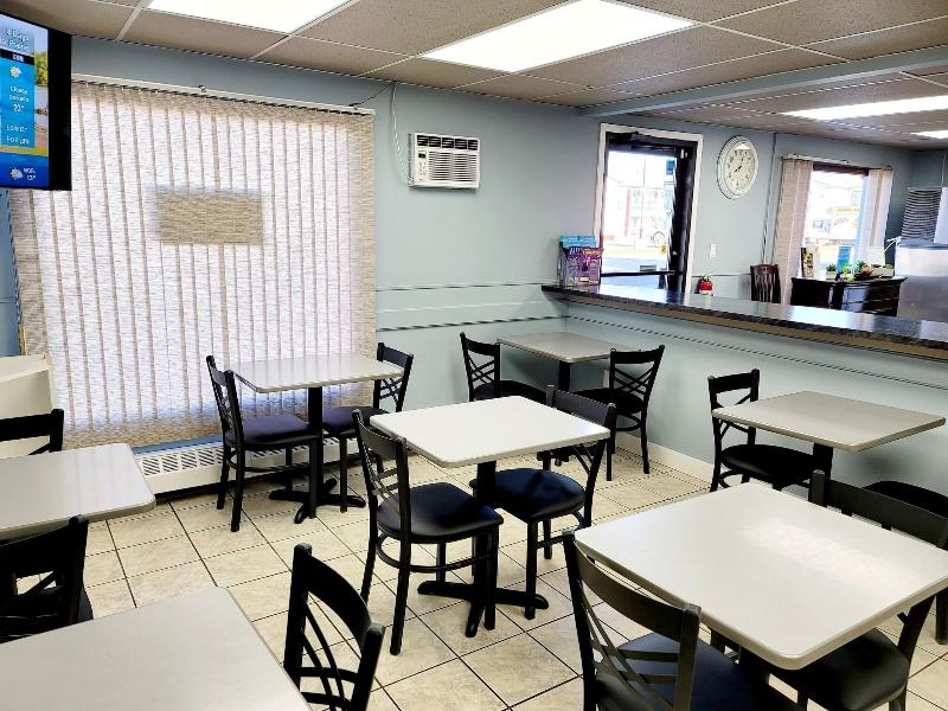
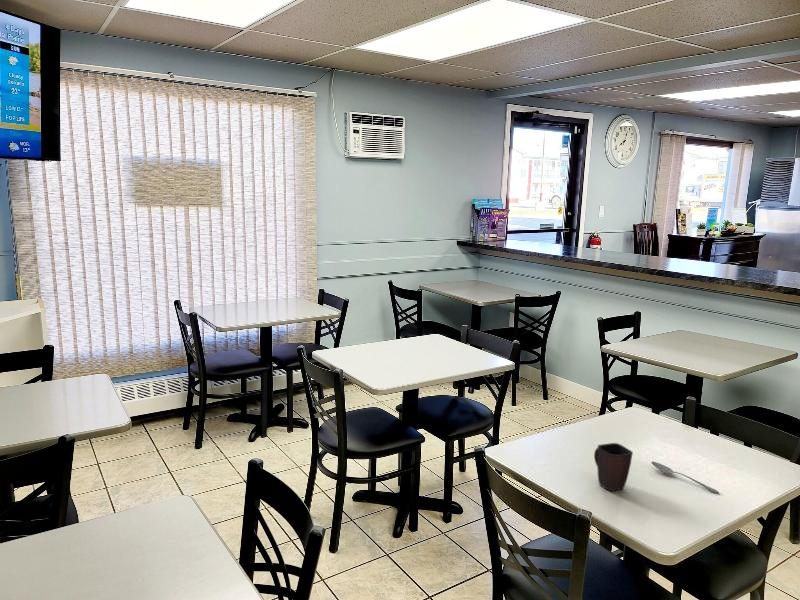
+ spoon [650,461,720,494]
+ mug [593,442,634,492]
